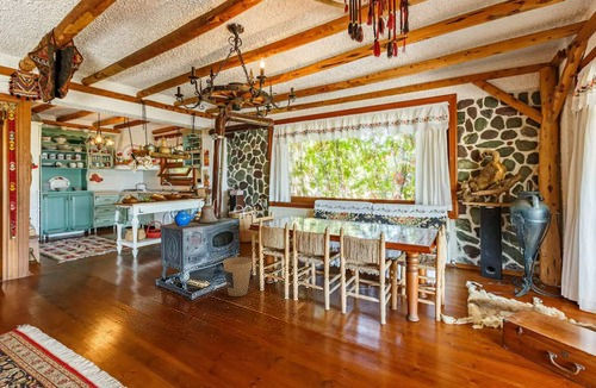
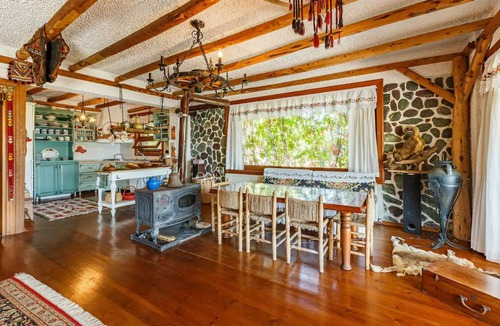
- trash can [222,256,254,298]
